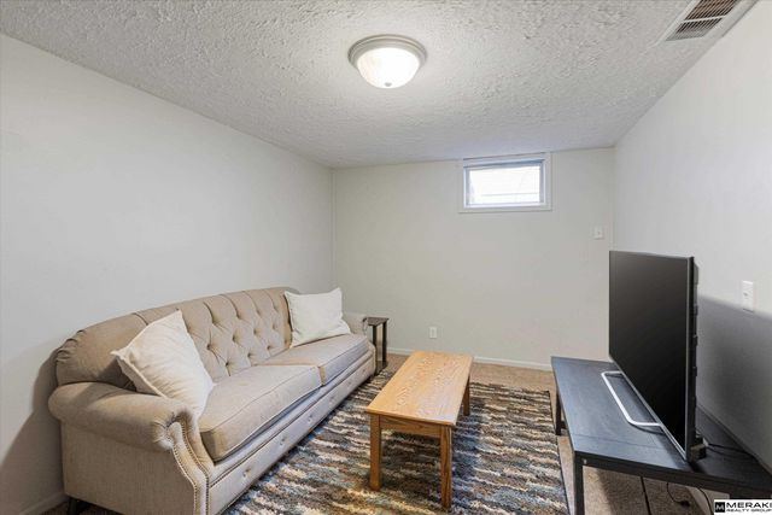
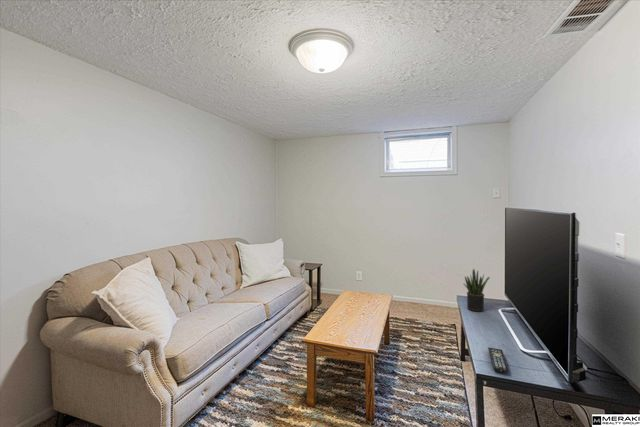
+ potted plant [462,268,490,312]
+ remote control [487,347,510,374]
